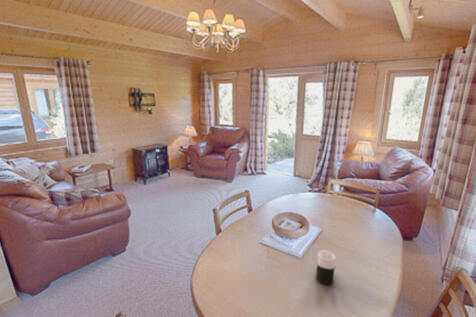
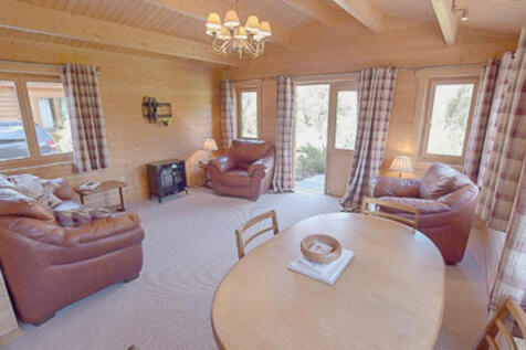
- cup [315,250,336,285]
